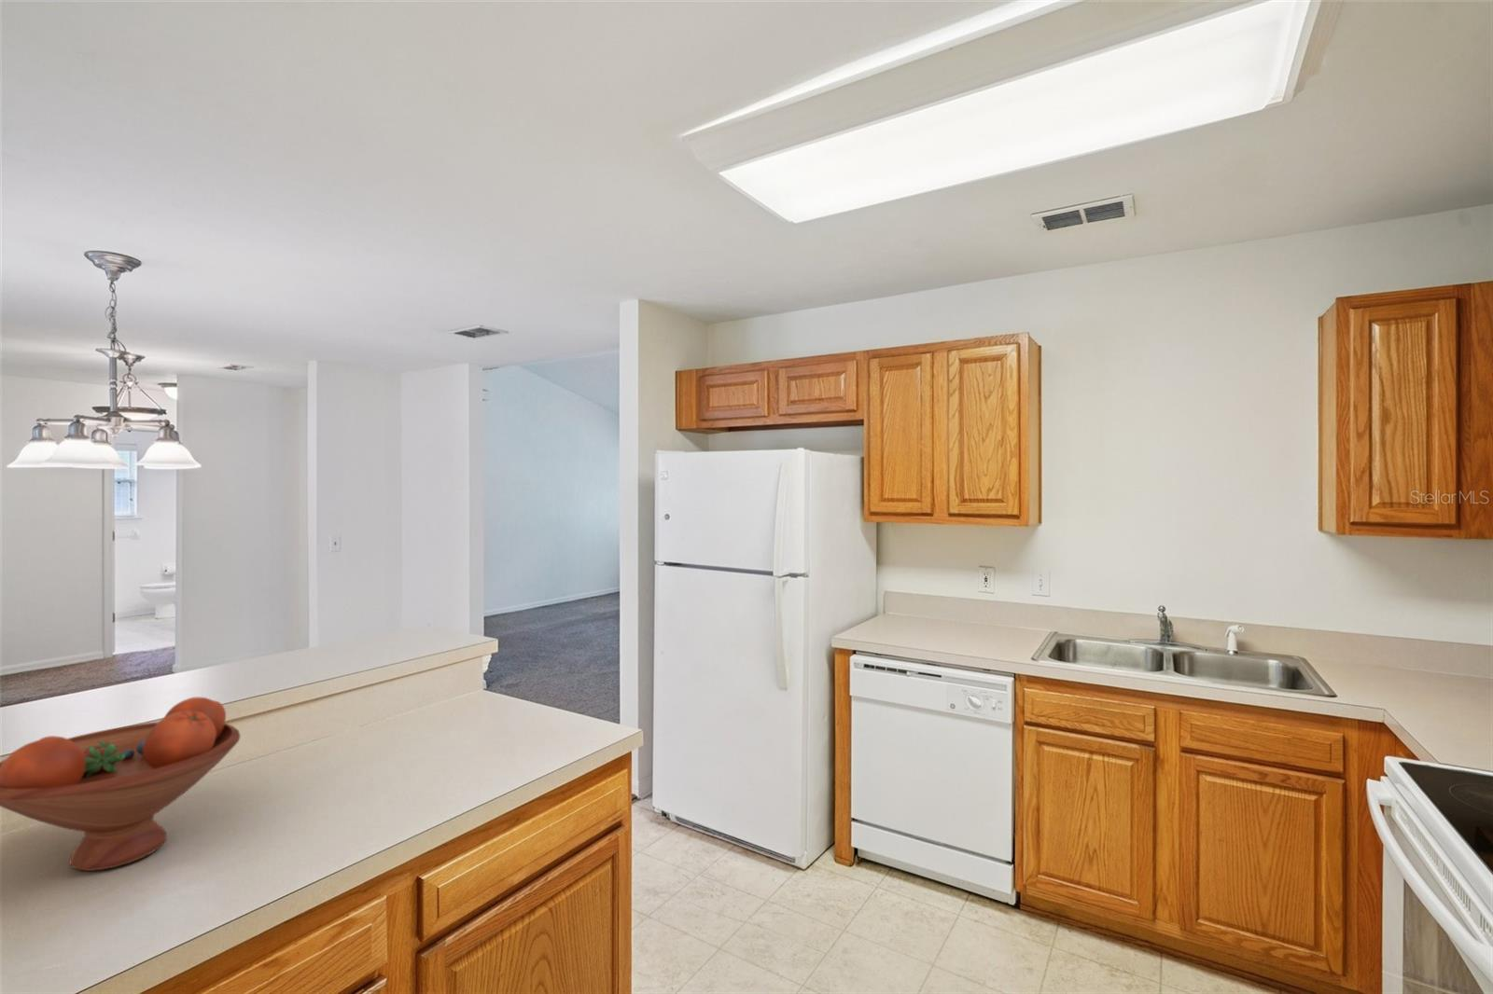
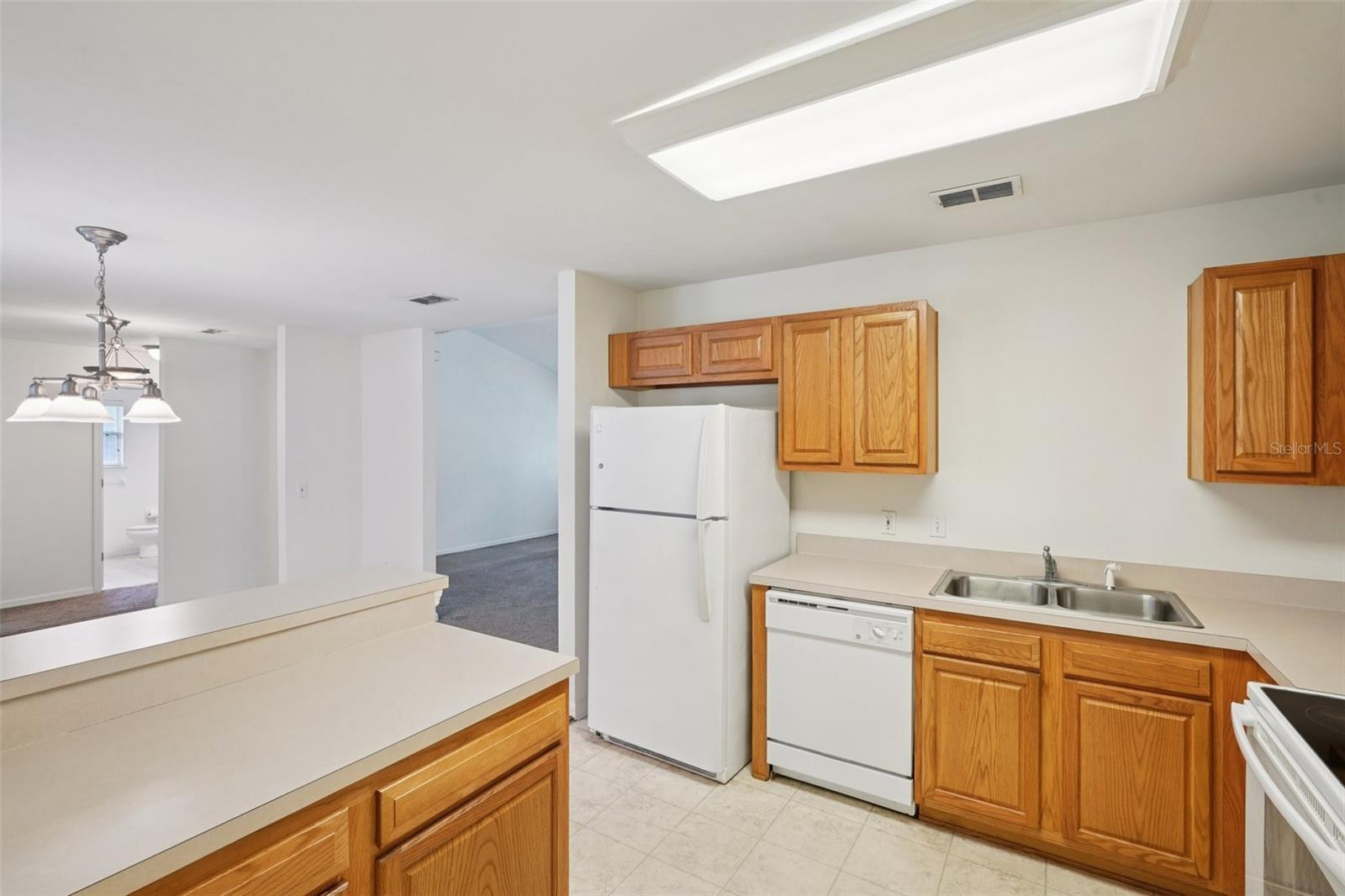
- fruit bowl [0,697,241,872]
